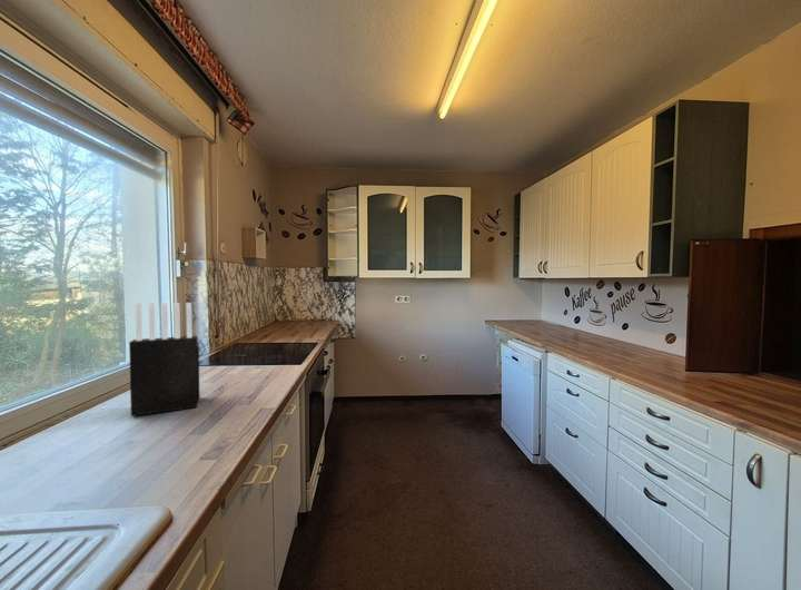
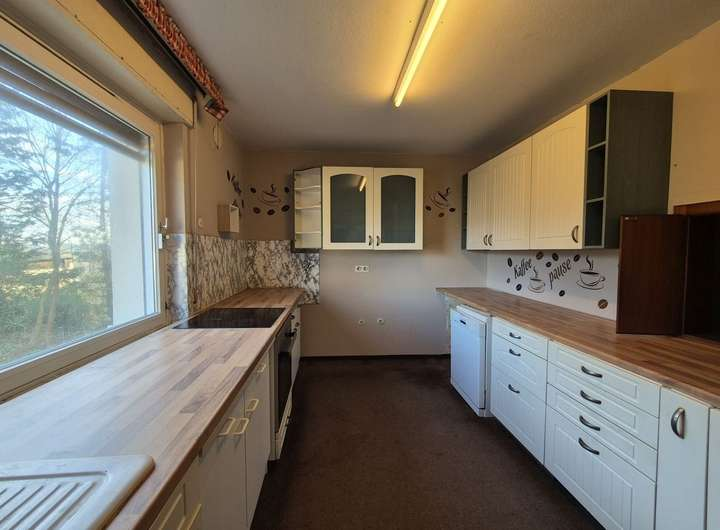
- knife block [128,302,200,417]
